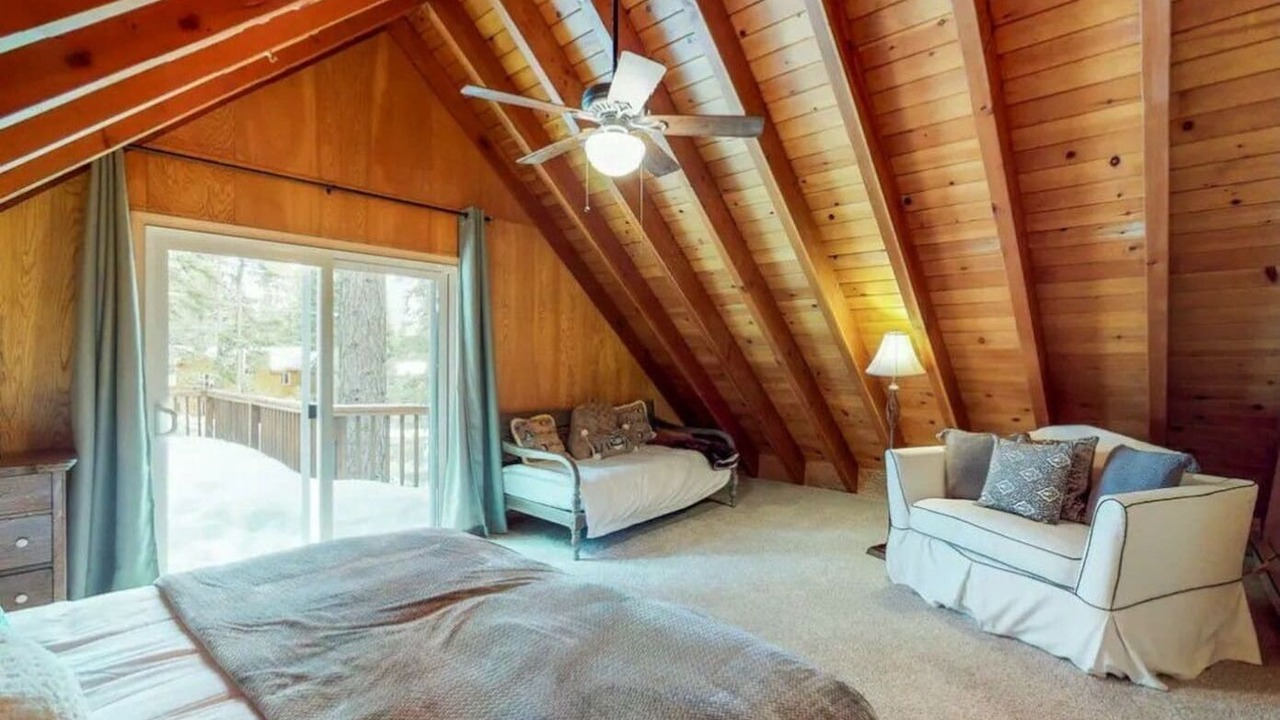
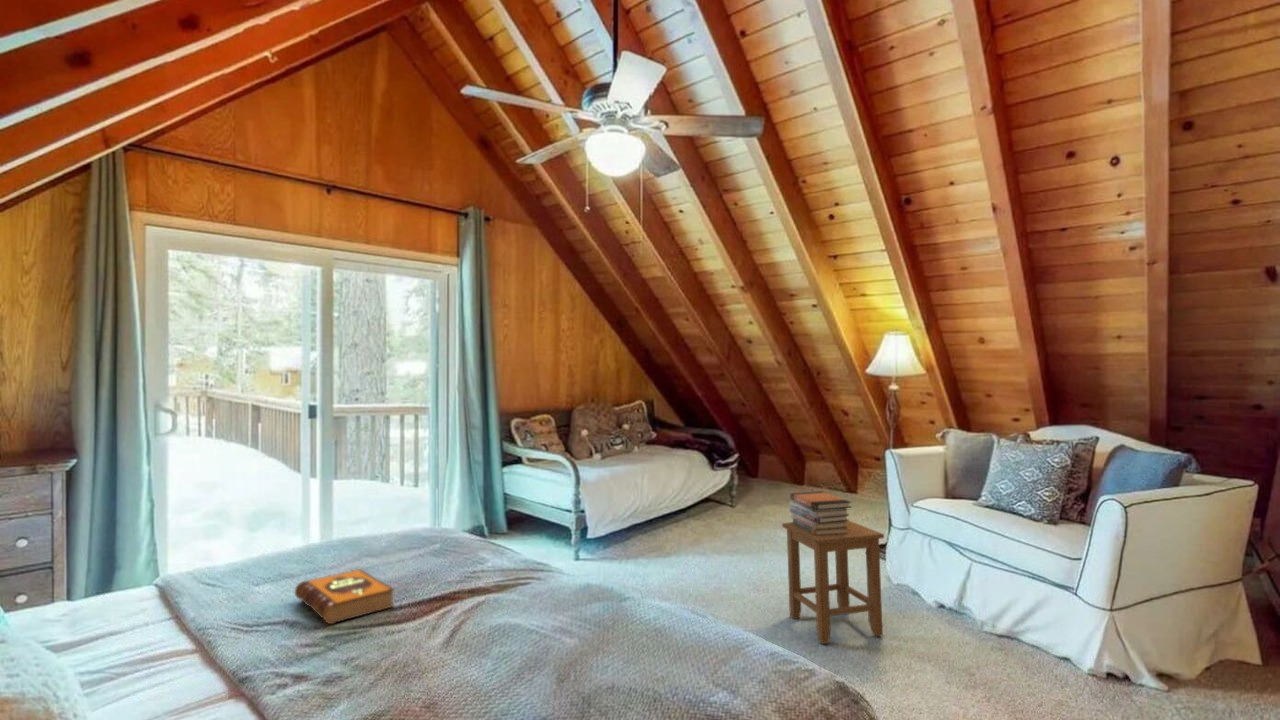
+ stool [781,520,885,645]
+ book stack [788,490,853,535]
+ hardback book [294,568,395,625]
